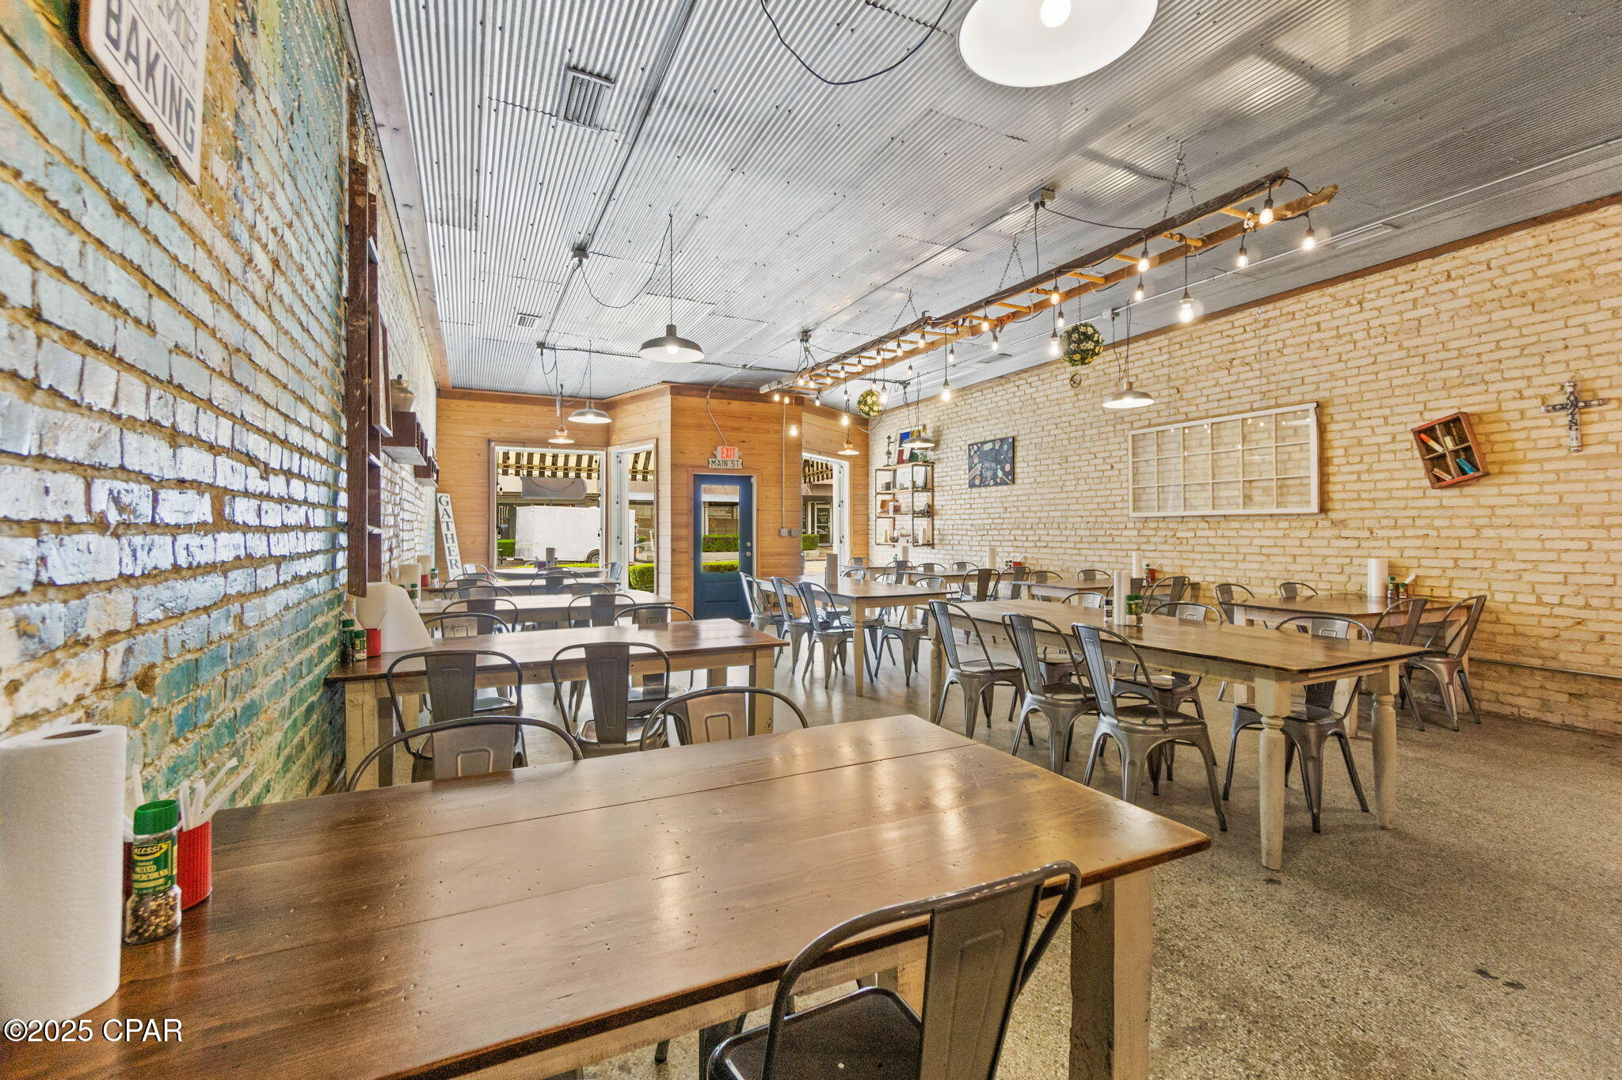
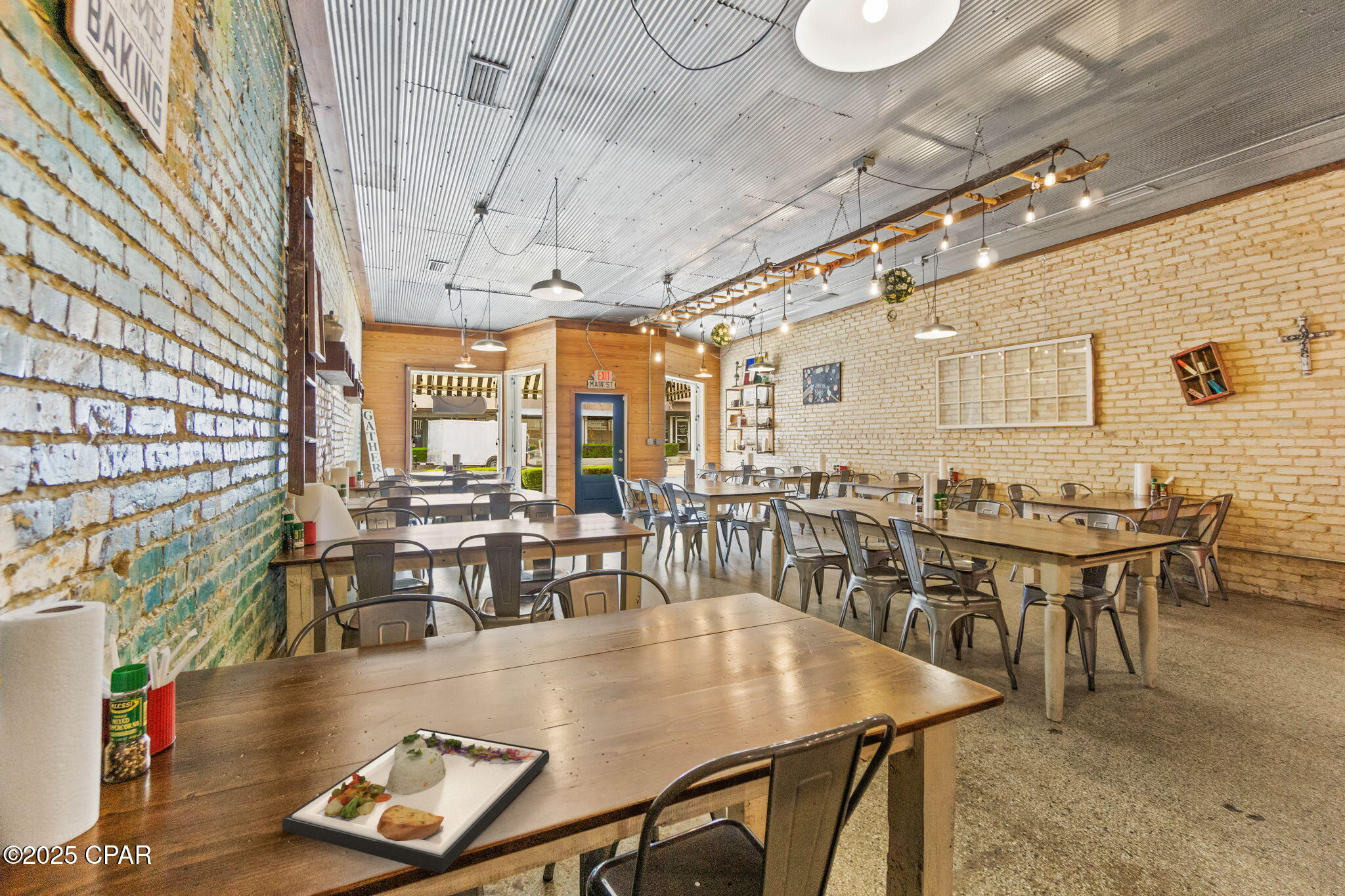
+ dinner plate [281,728,550,874]
